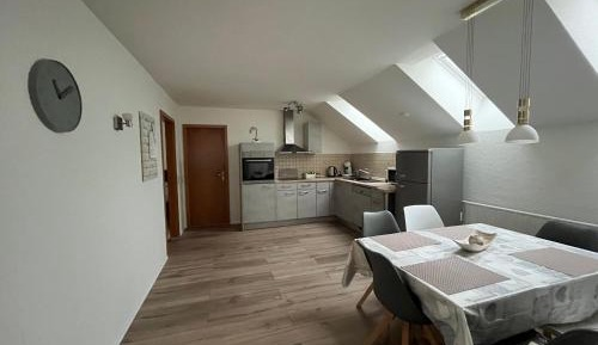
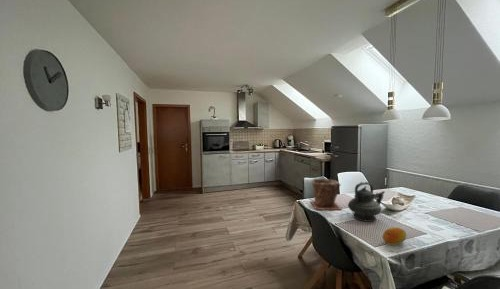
+ plant pot [310,177,343,211]
+ fruit [382,226,407,246]
+ teapot [347,181,386,223]
